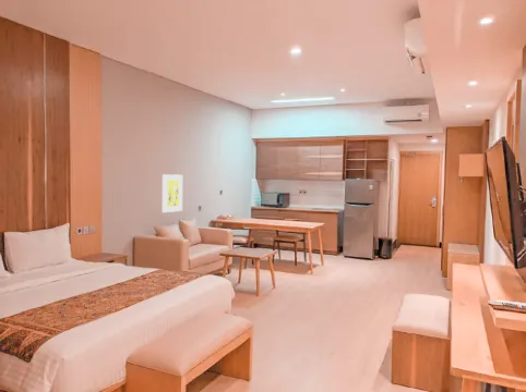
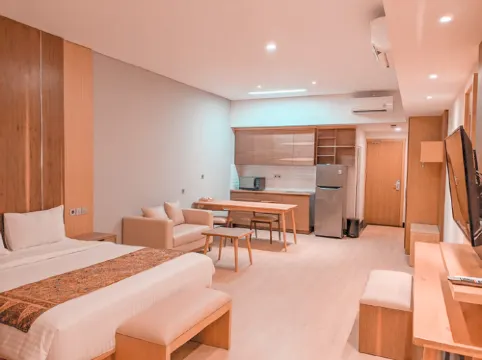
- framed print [162,173,183,213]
